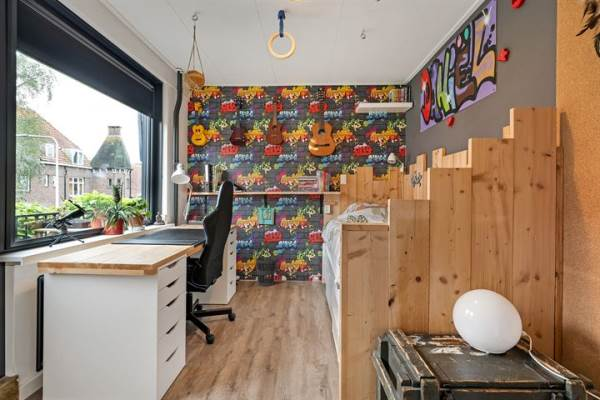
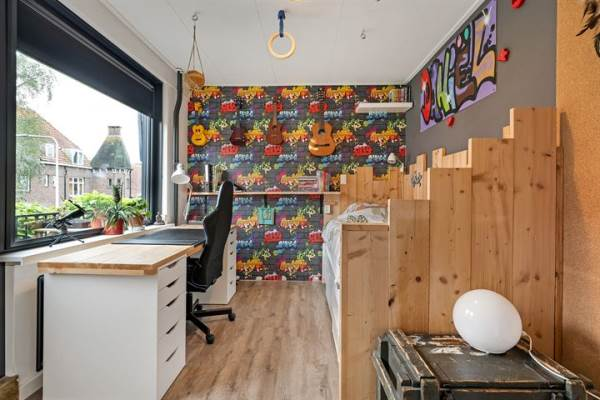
- wastebasket [254,256,277,287]
